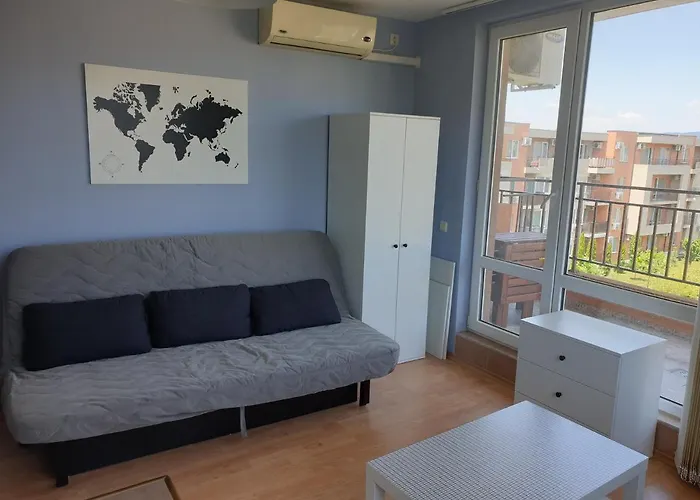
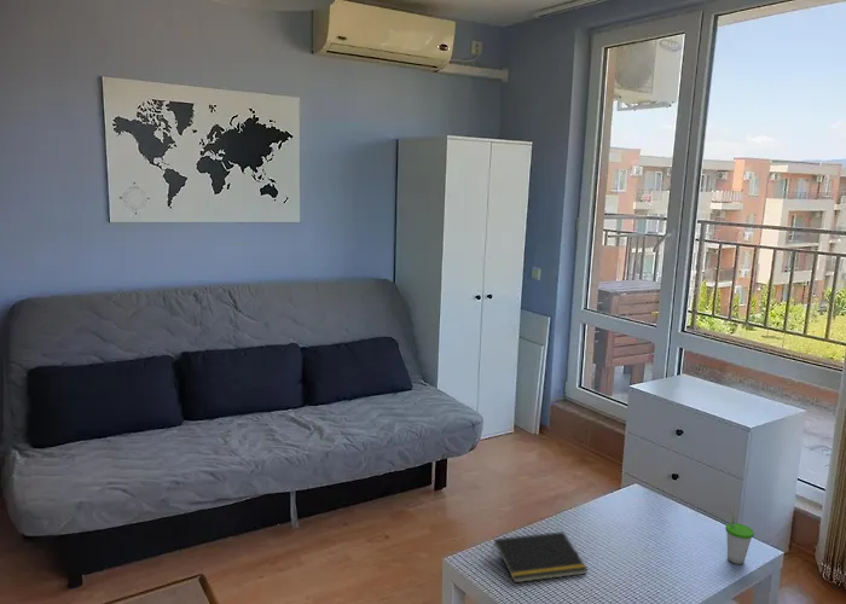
+ cup [724,509,755,565]
+ notepad [491,530,589,583]
